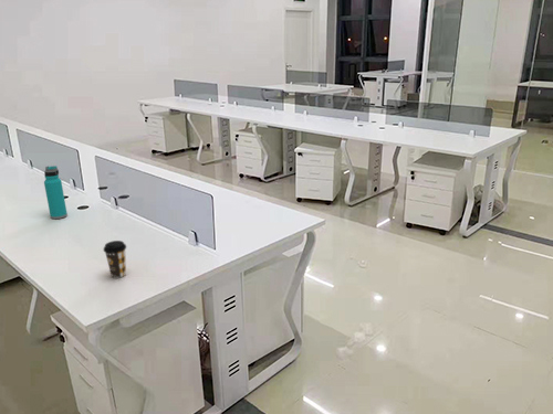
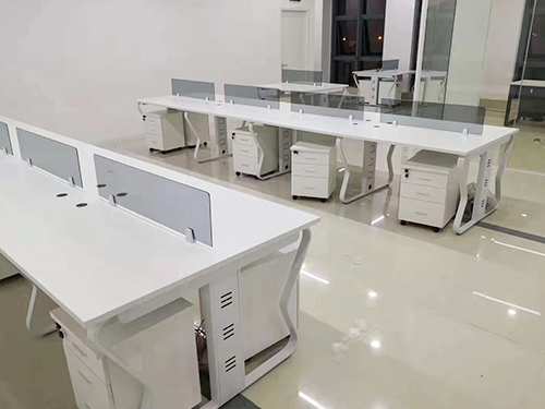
- coffee cup [103,240,127,279]
- water bottle [43,164,69,220]
